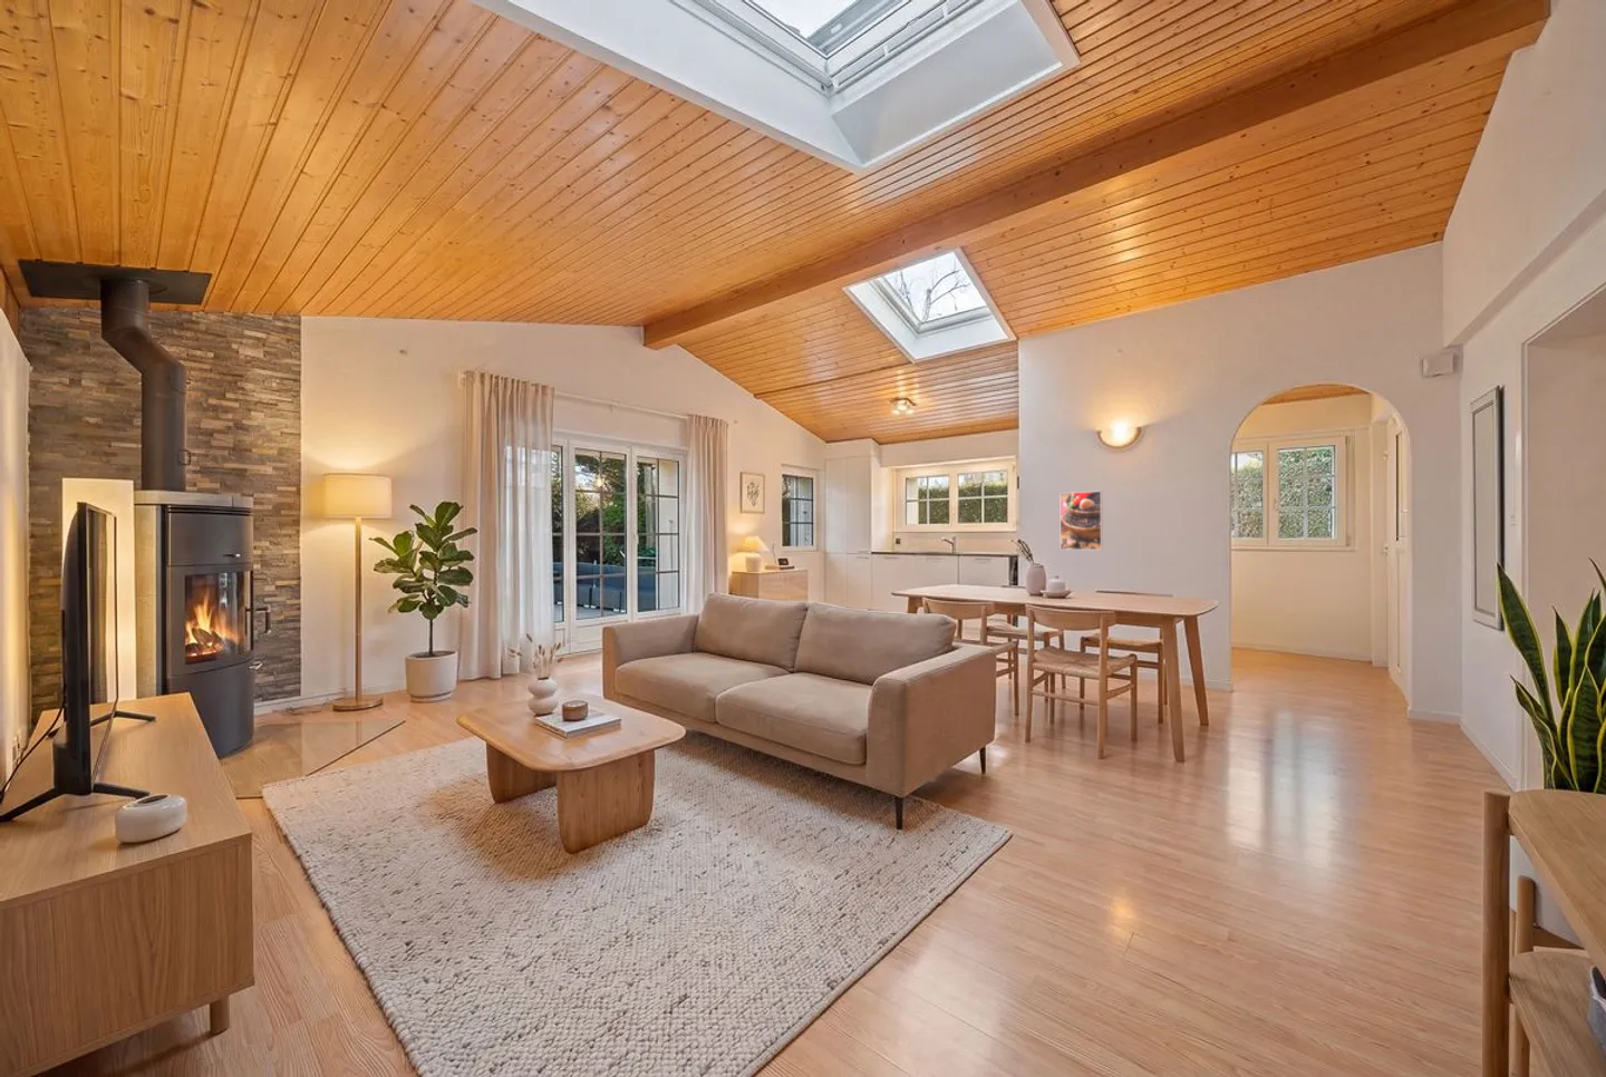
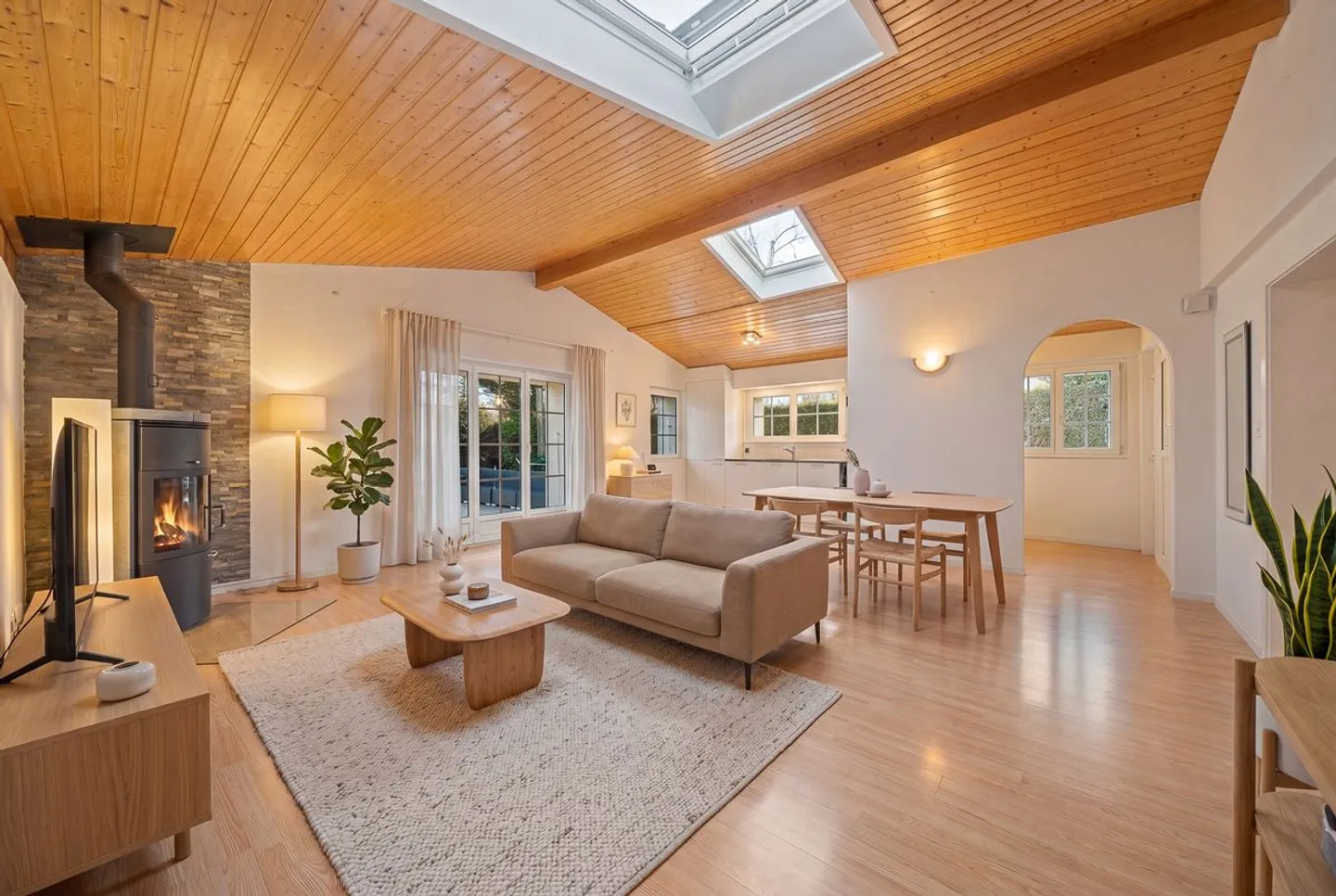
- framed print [1058,489,1104,551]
